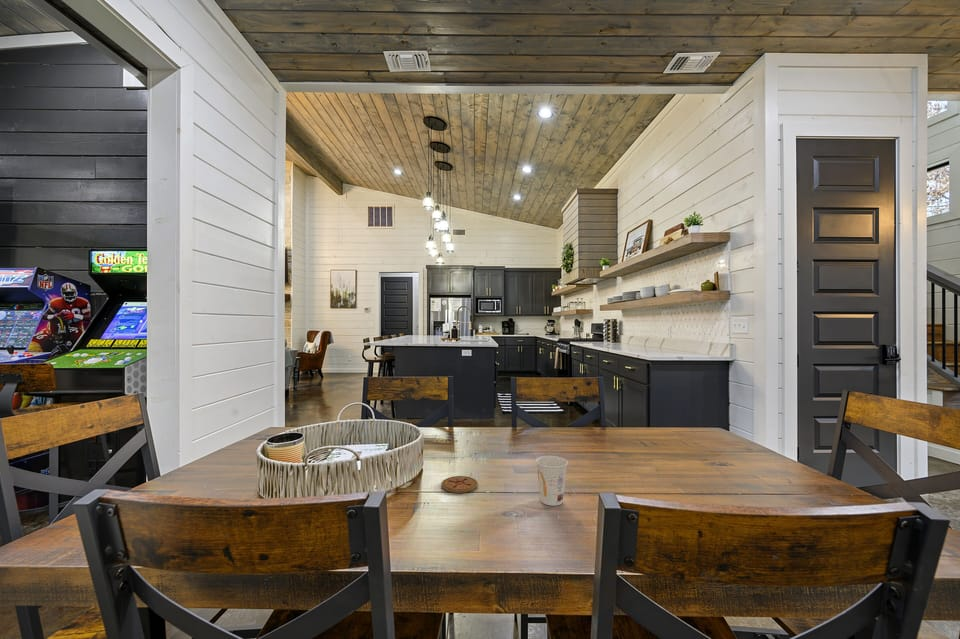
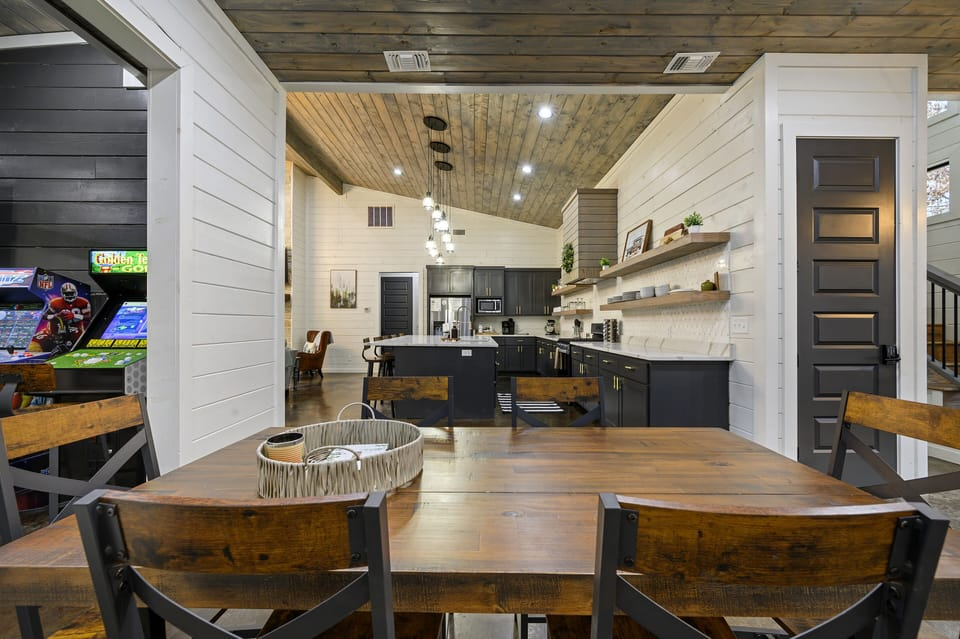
- cup [535,455,569,507]
- coaster [440,475,479,494]
